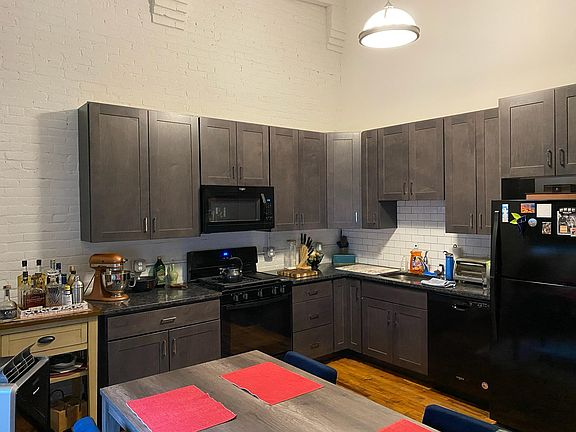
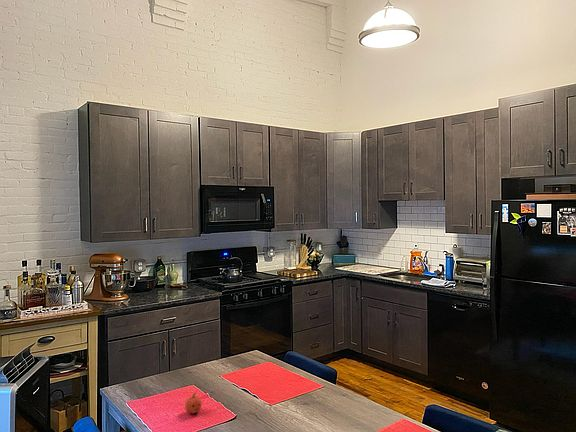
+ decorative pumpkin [184,392,203,414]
